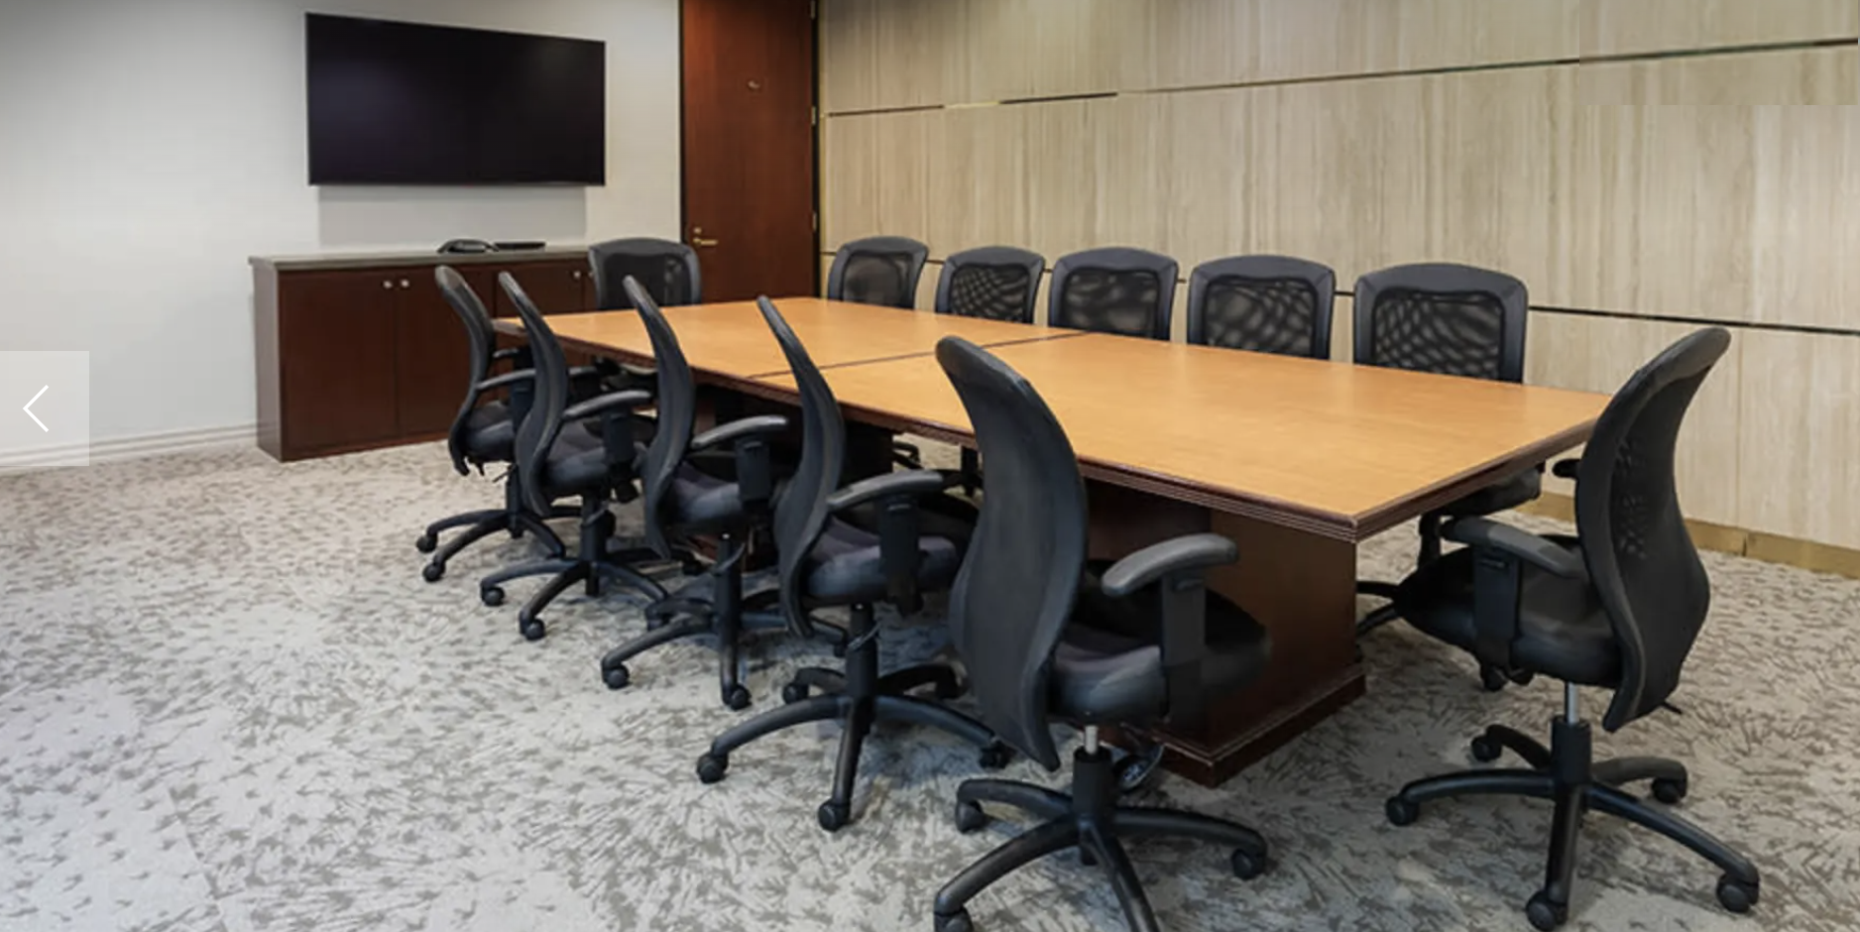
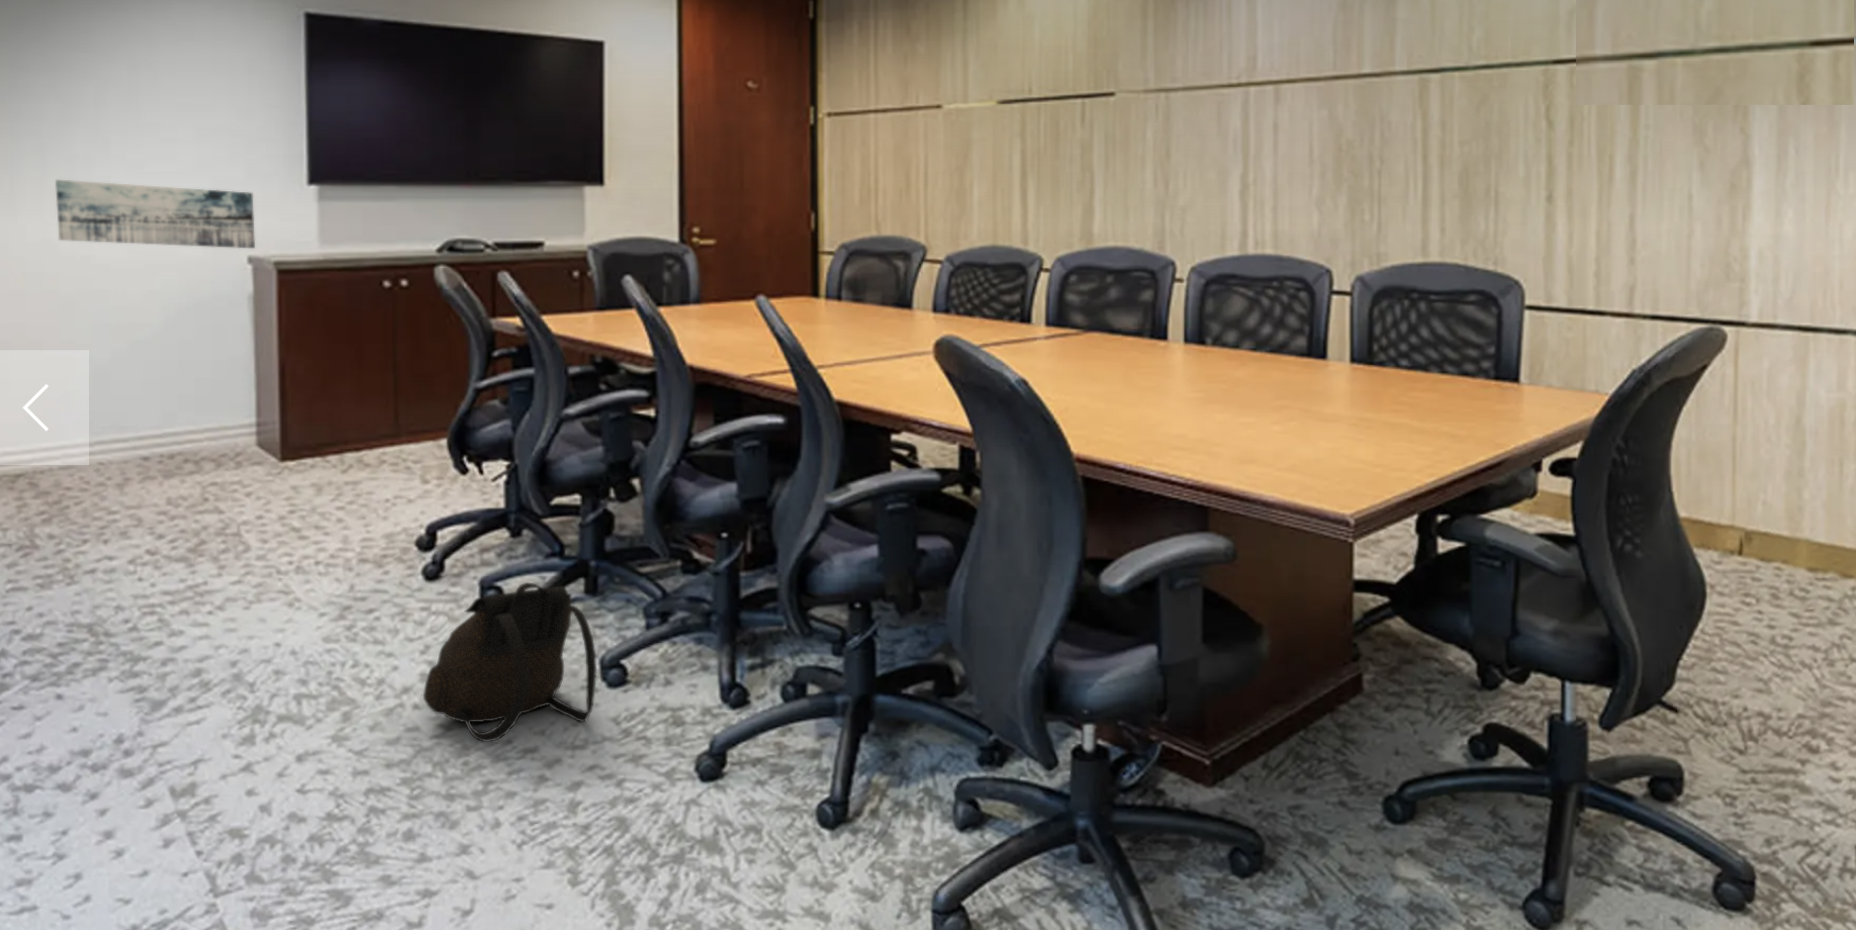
+ backpack [422,581,598,743]
+ wall art [55,179,256,249]
